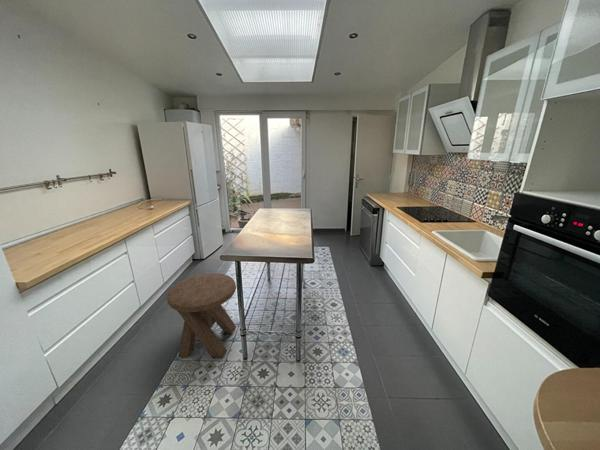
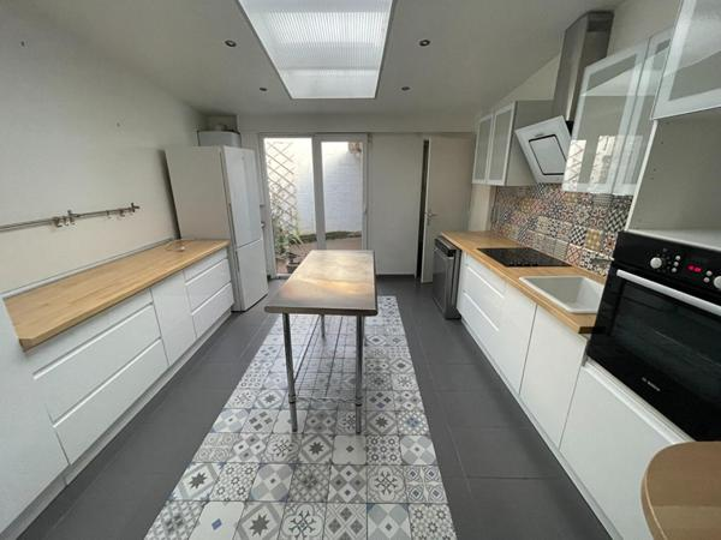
- music stool [166,272,237,359]
